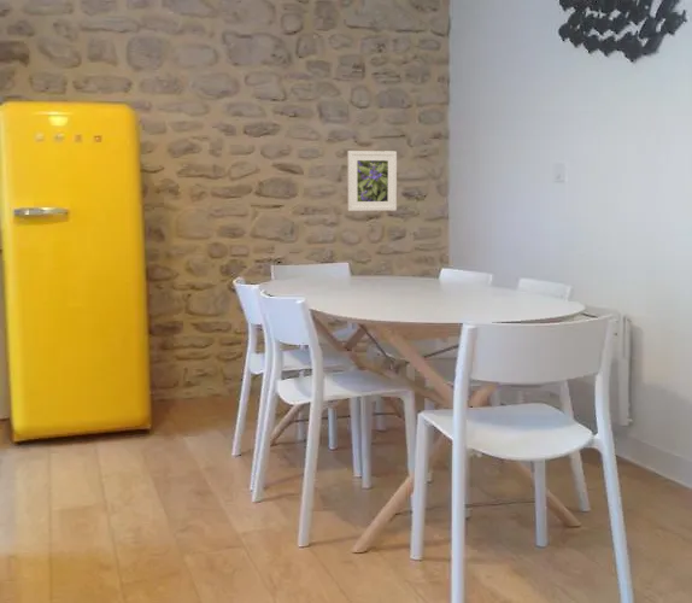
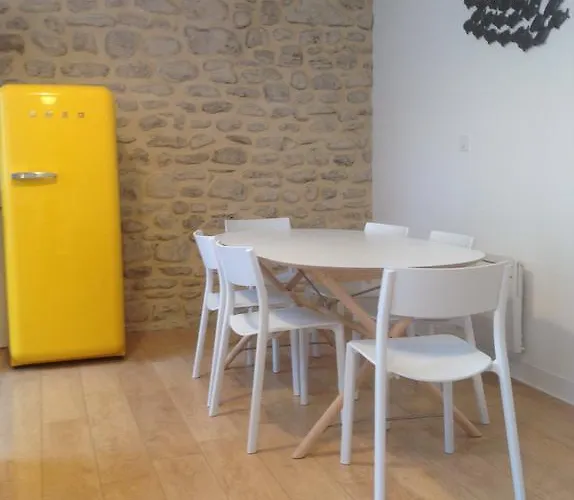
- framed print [346,150,398,212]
